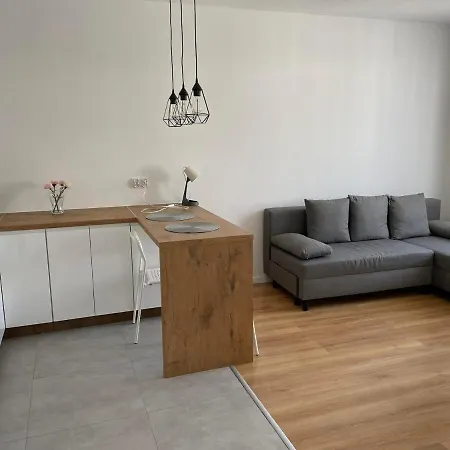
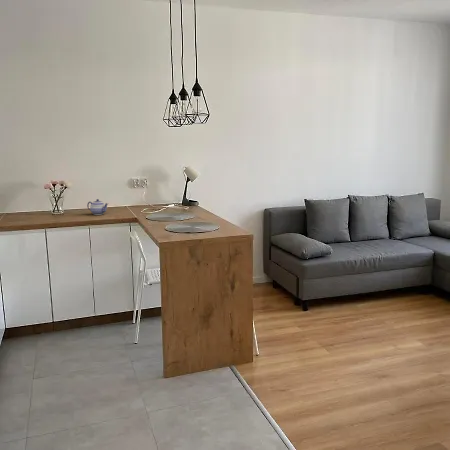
+ teapot [86,198,109,216]
